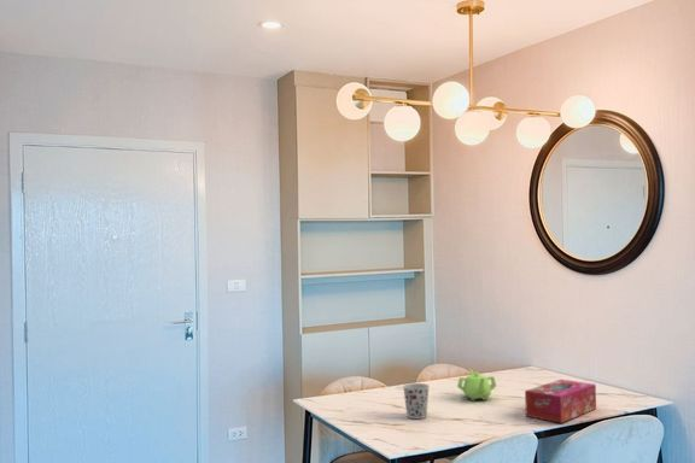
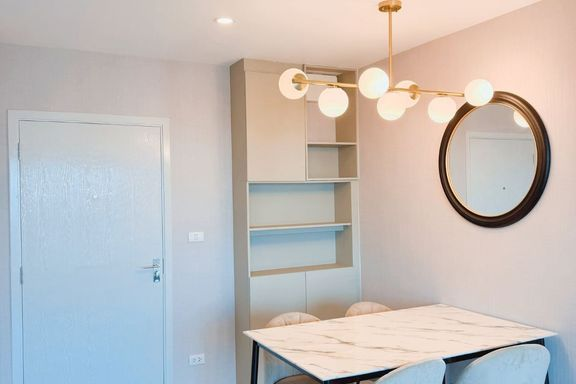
- cup [402,382,431,420]
- teapot [456,369,497,402]
- tissue box [524,379,597,424]
